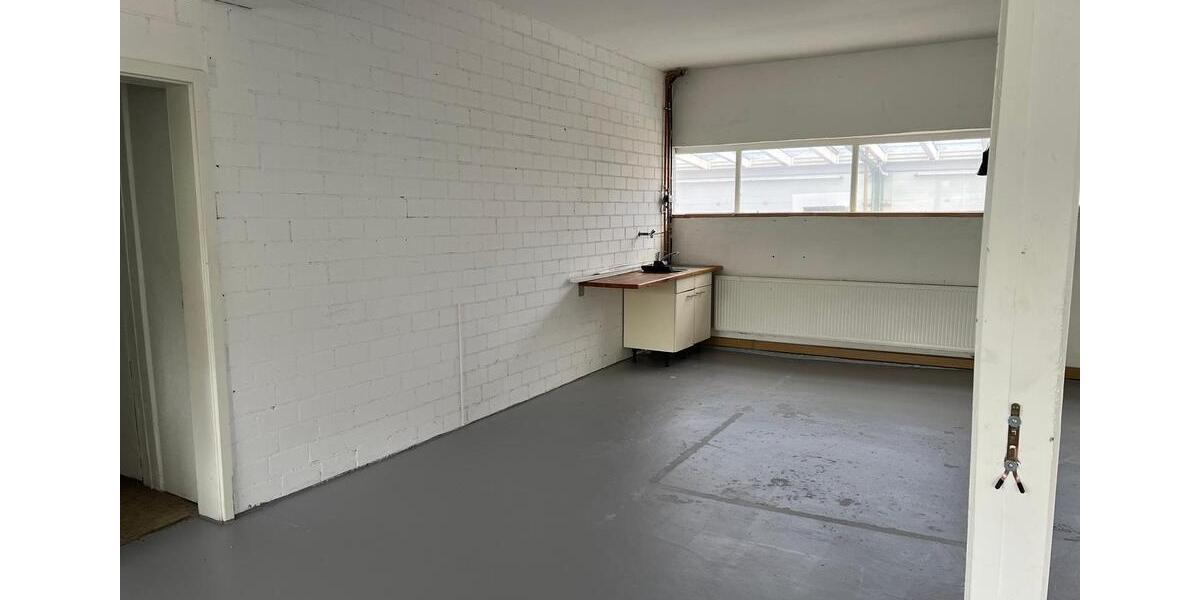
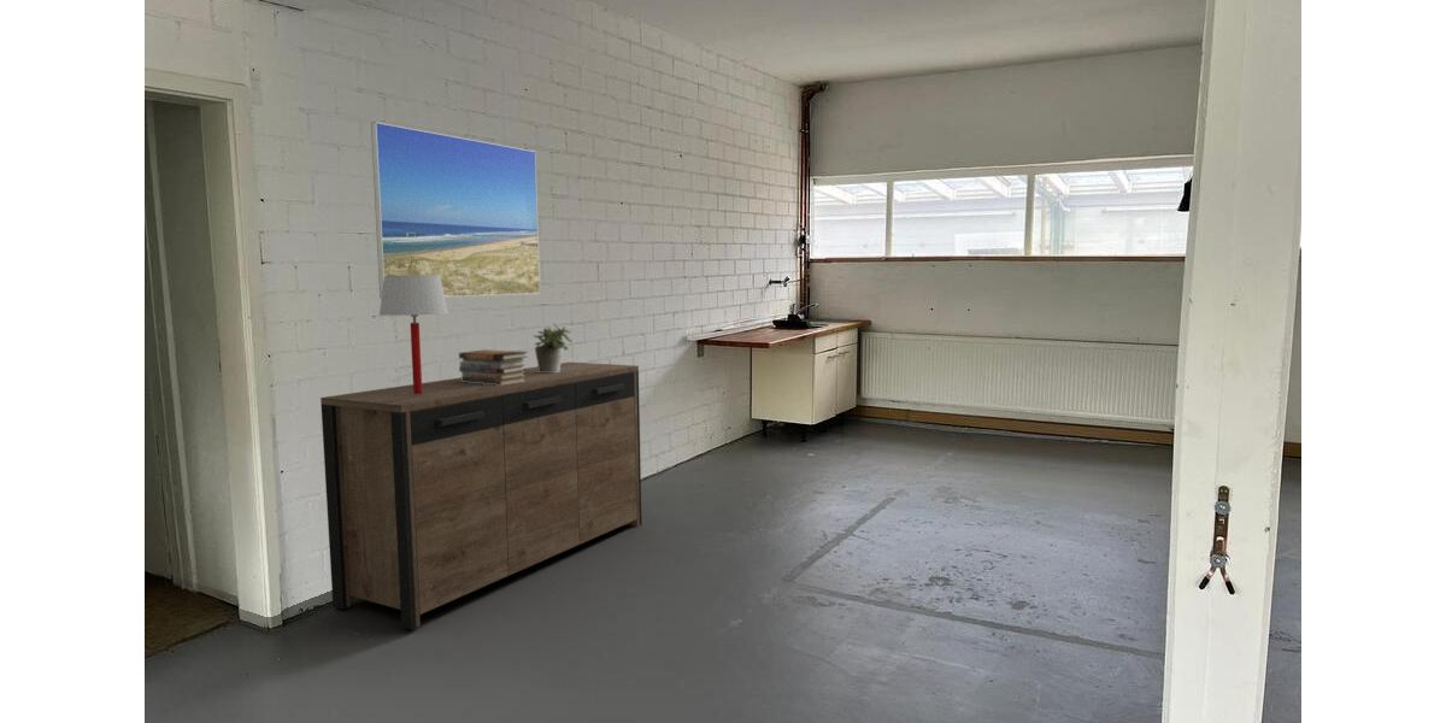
+ book stack [458,348,529,386]
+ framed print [370,120,541,300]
+ potted plant [533,322,574,372]
+ sideboard [319,362,643,630]
+ table lamp [378,276,449,394]
